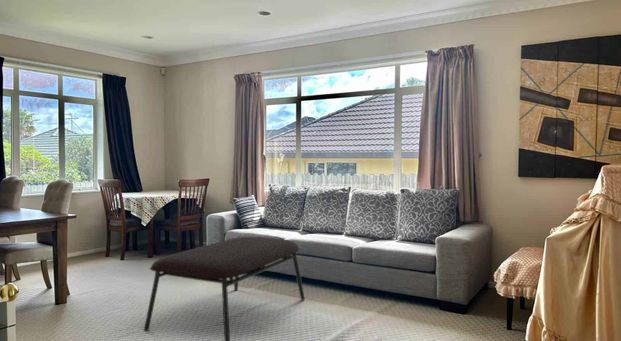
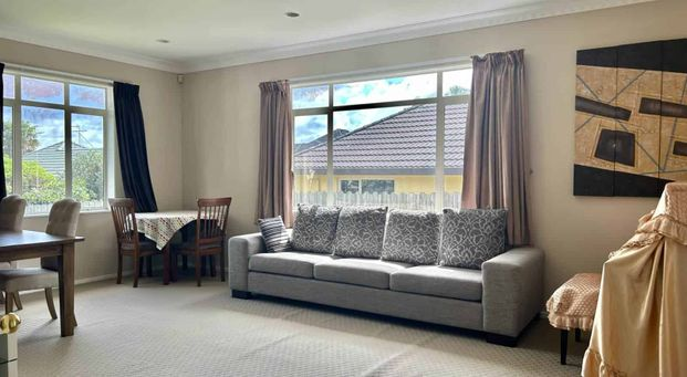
- coffee table [143,236,306,341]
